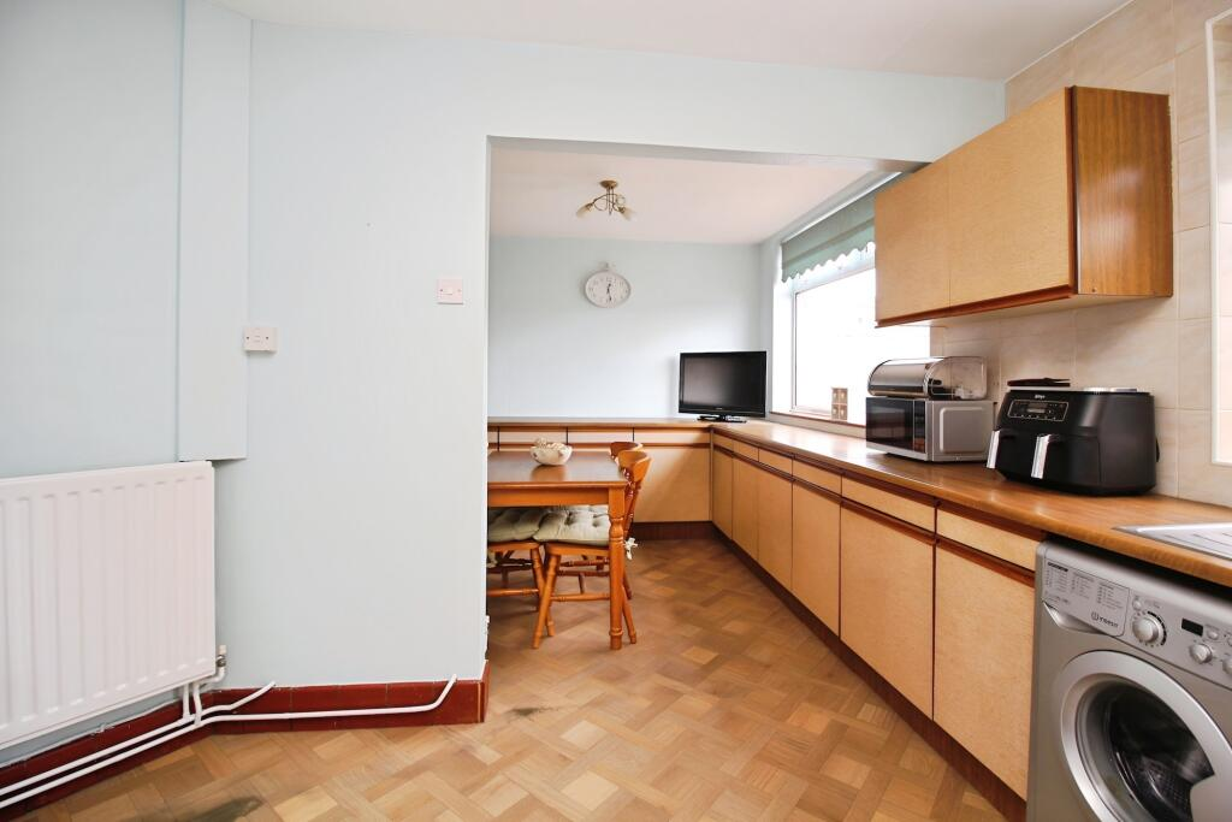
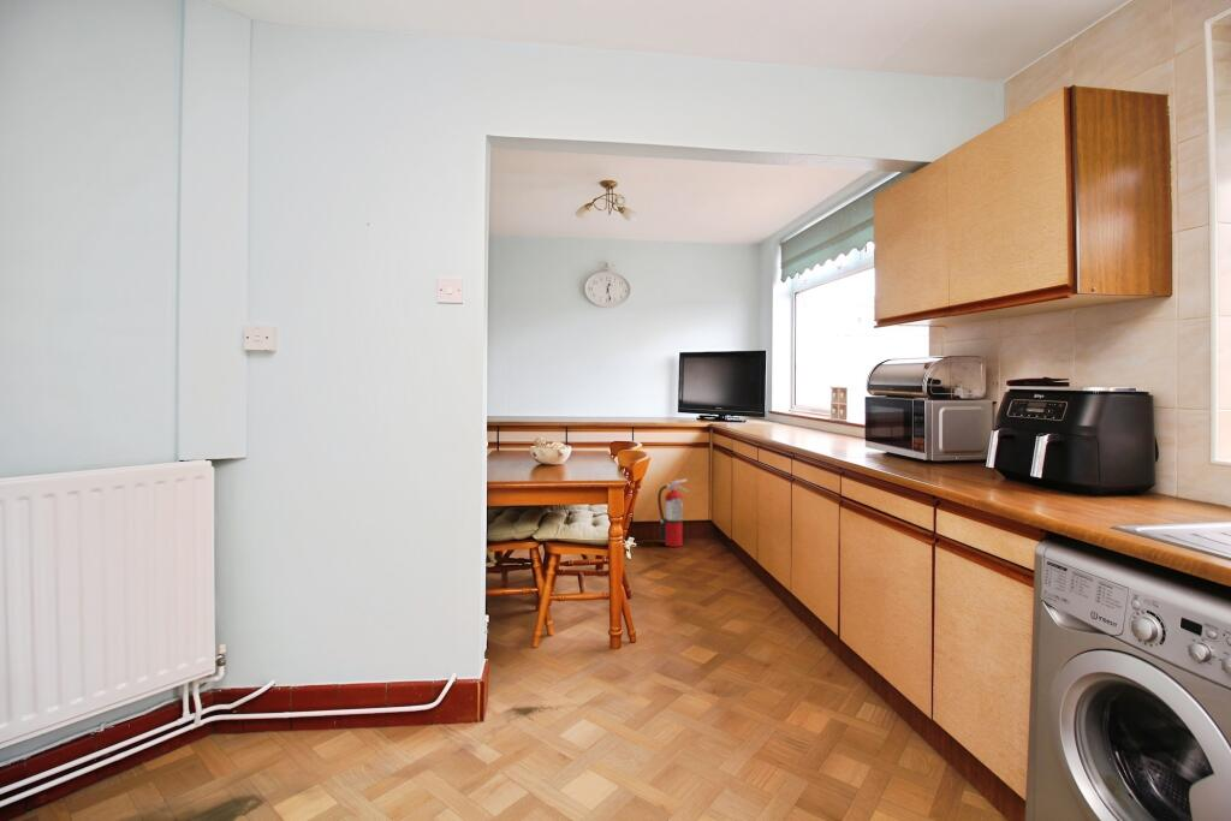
+ fire extinguisher [656,477,690,548]
